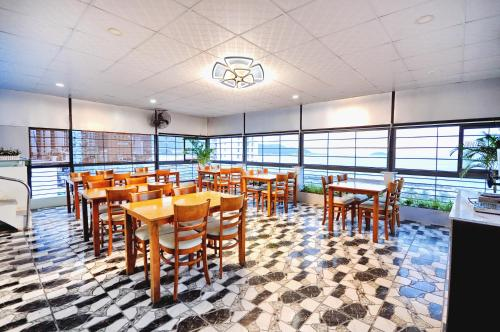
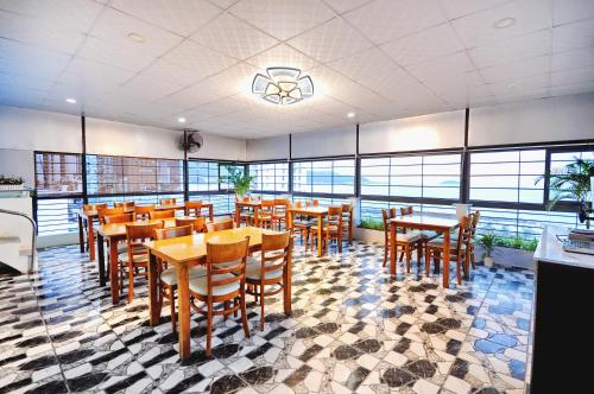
+ indoor plant [475,231,506,268]
